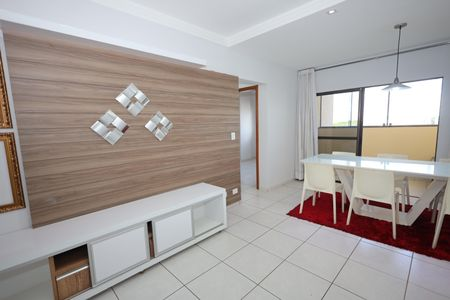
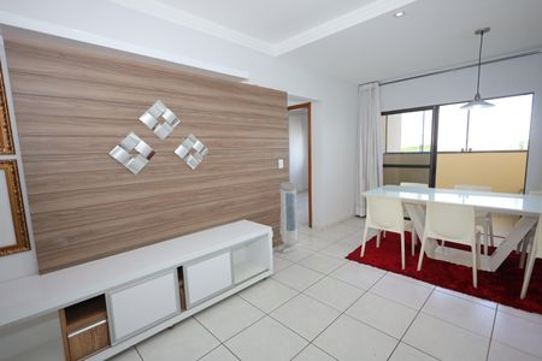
+ air purifier [277,180,302,254]
